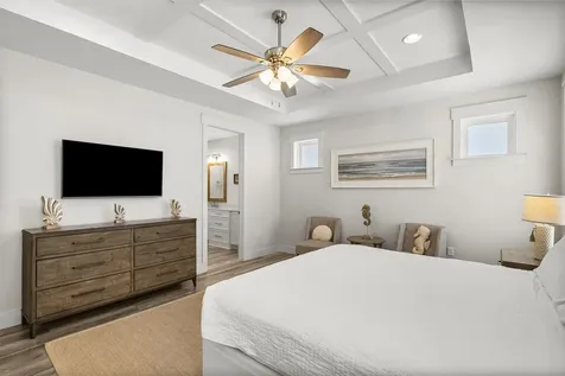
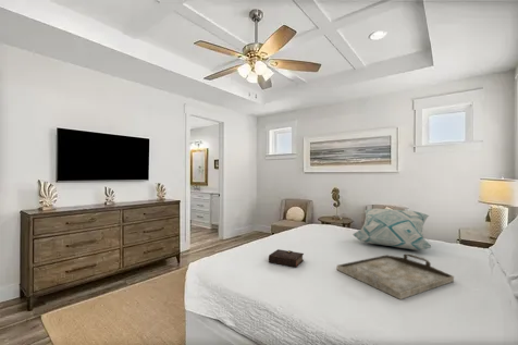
+ book [268,248,305,269]
+ decorative pillow [351,207,432,251]
+ serving tray [336,252,455,300]
